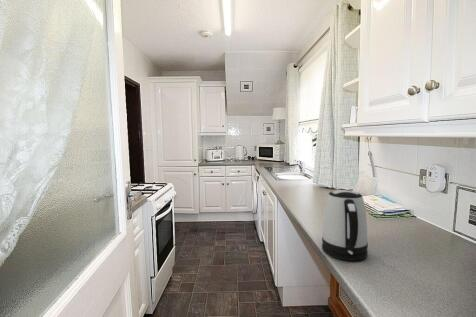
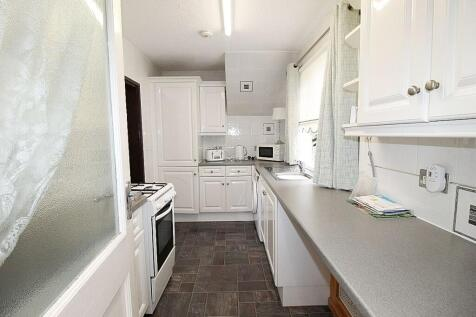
- kettle [321,189,369,262]
